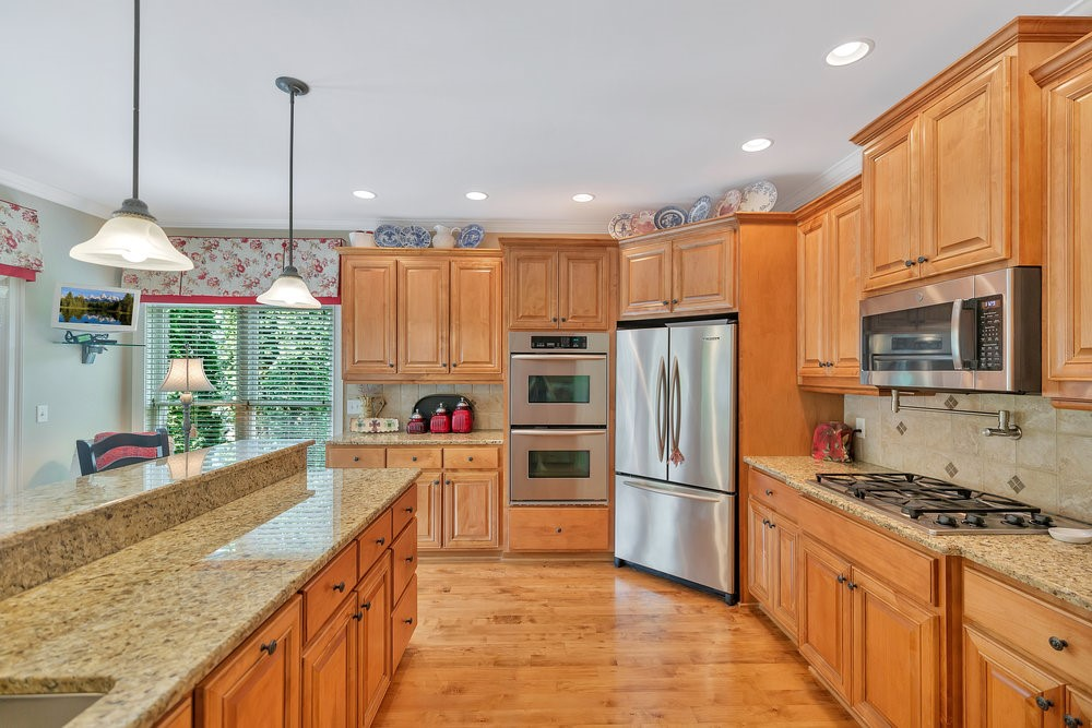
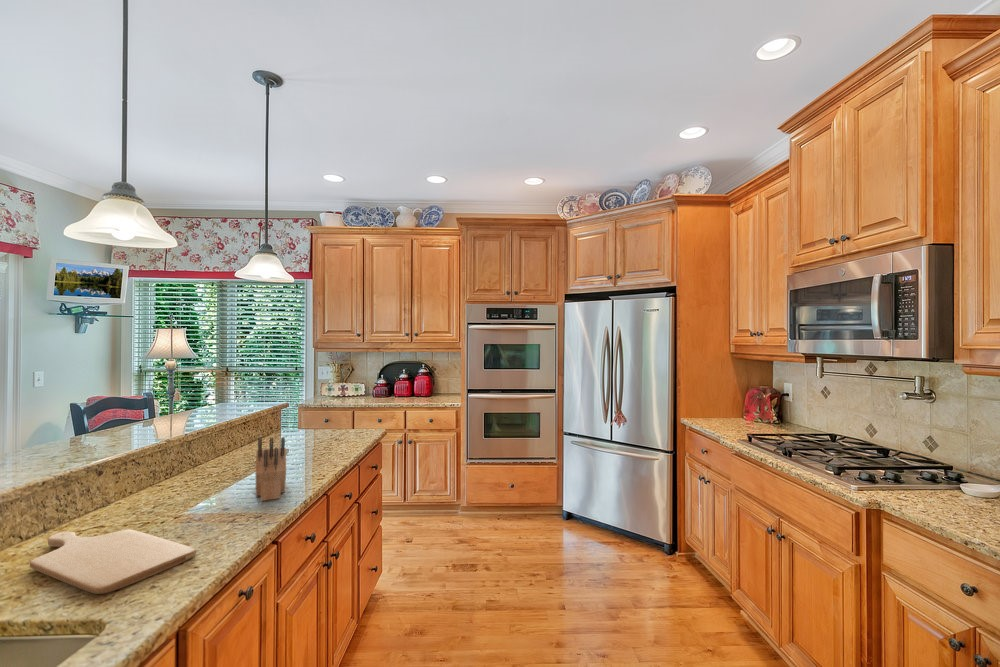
+ chopping board [29,528,197,595]
+ knife block [255,436,287,502]
